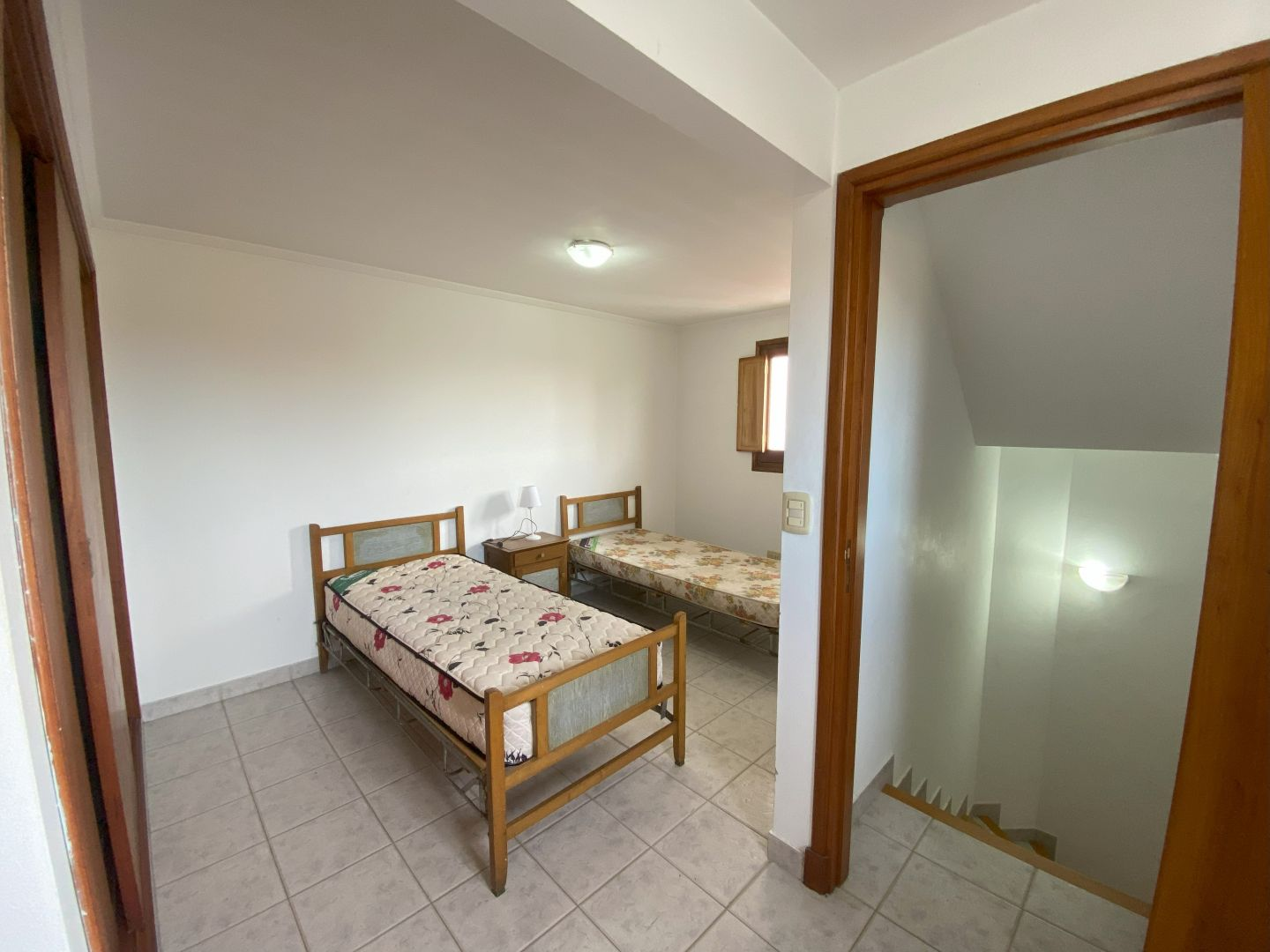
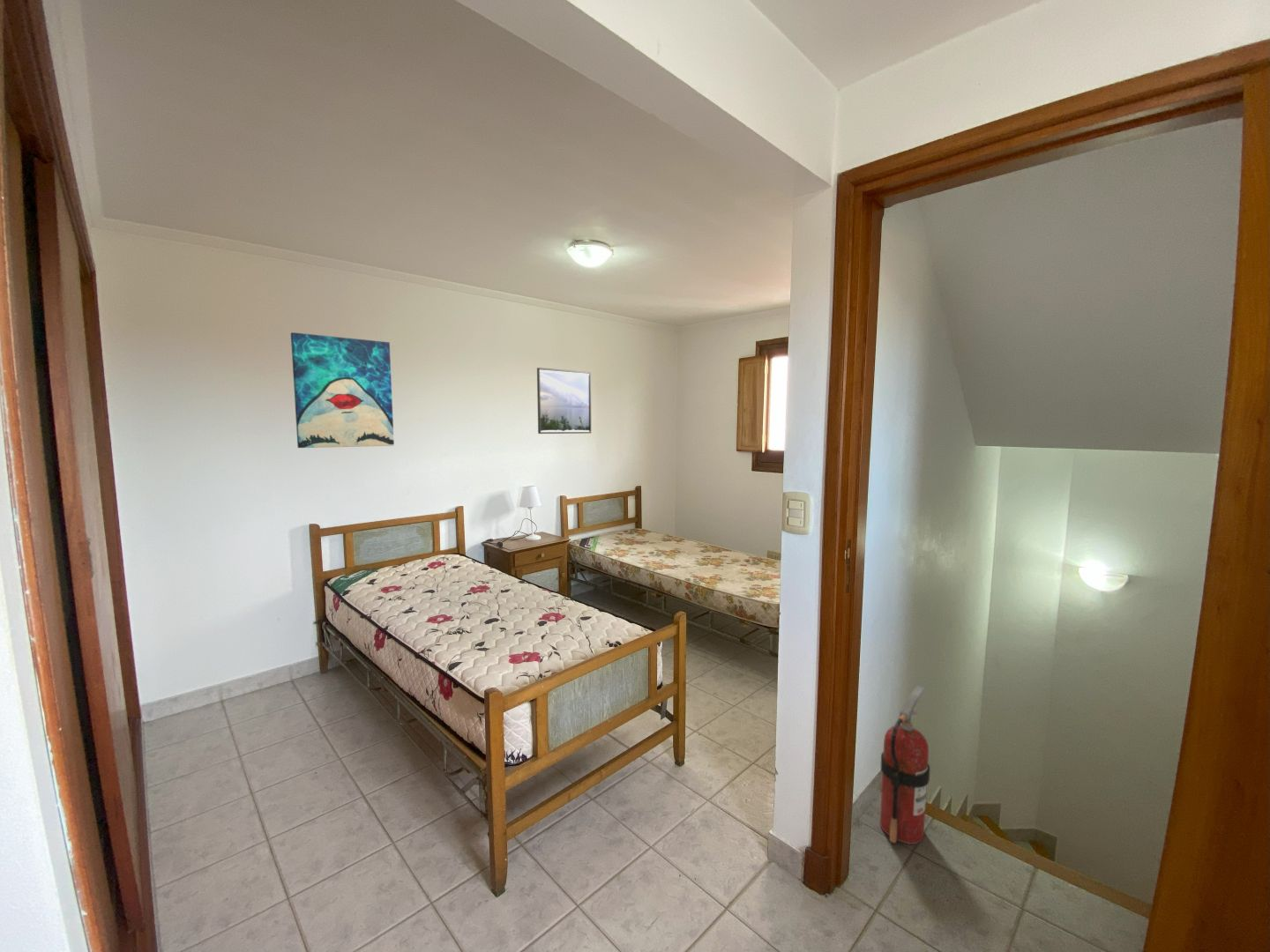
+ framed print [536,367,592,435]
+ wall art [290,331,395,449]
+ fire extinguisher [879,685,930,845]
